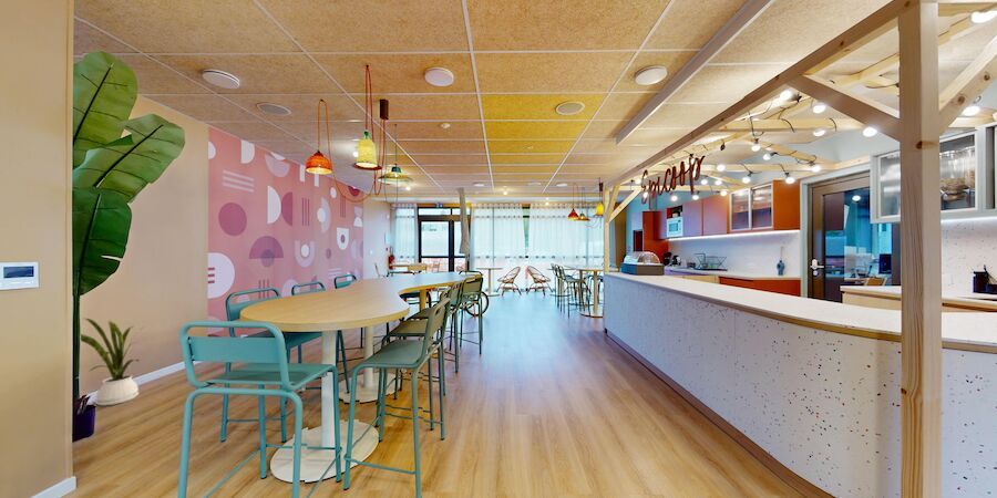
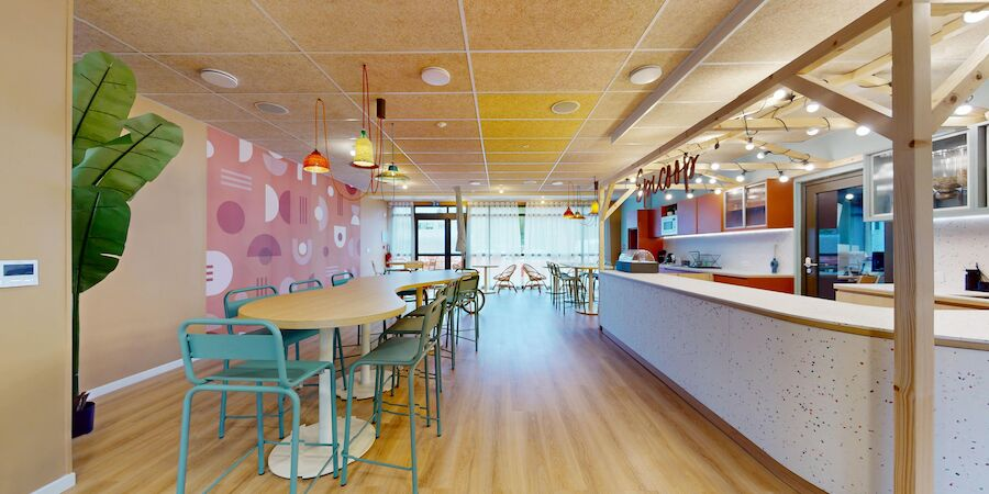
- house plant [80,318,144,406]
